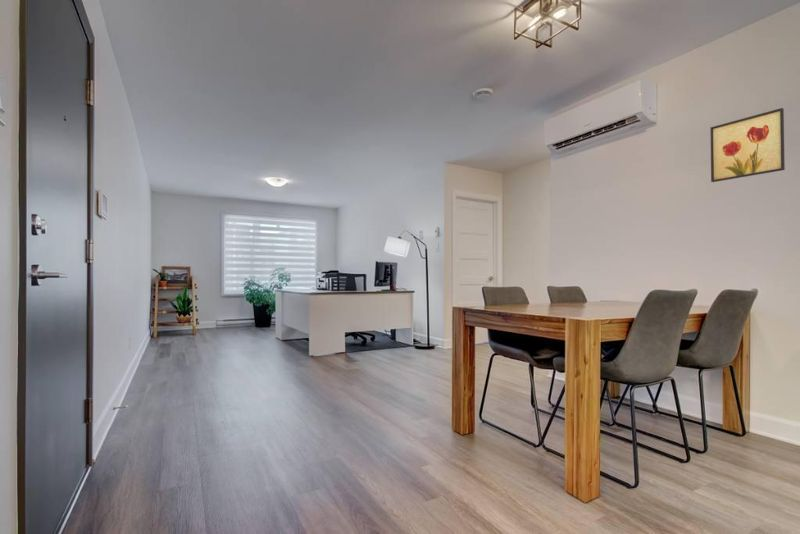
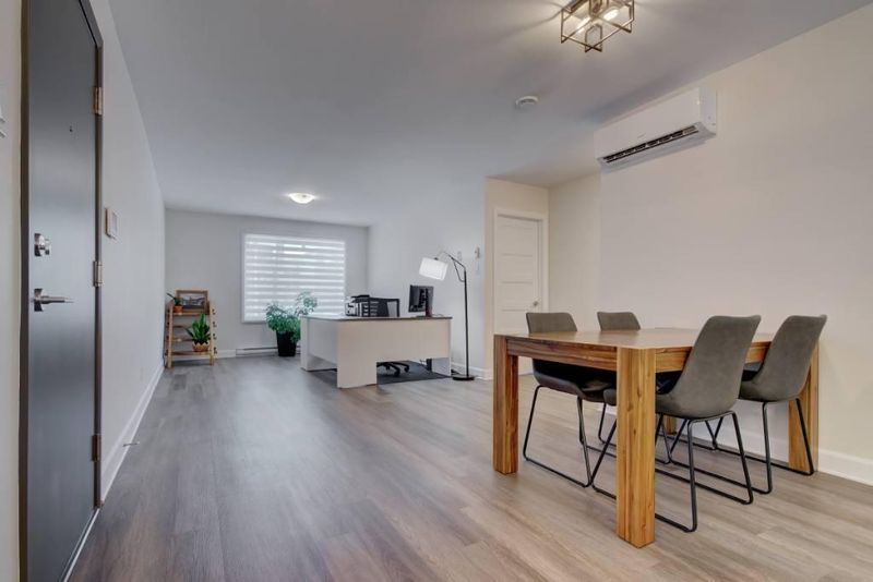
- wall art [709,107,786,183]
